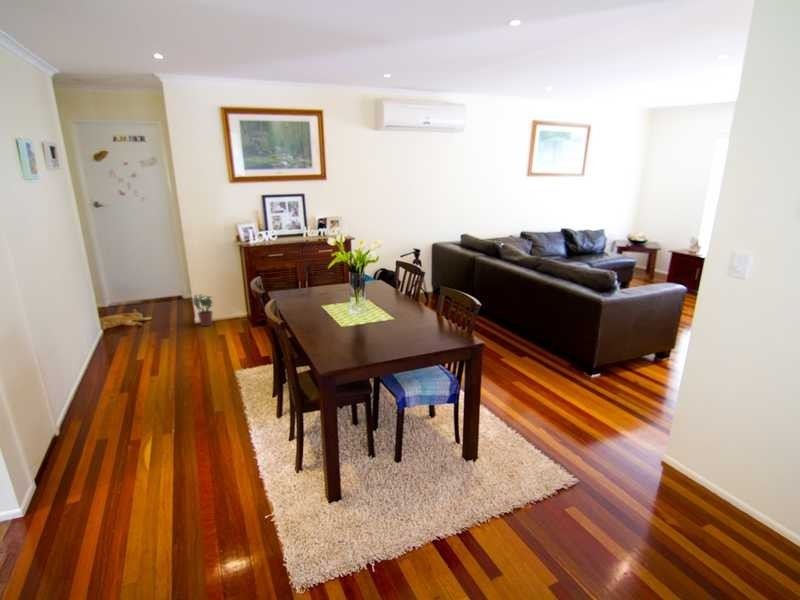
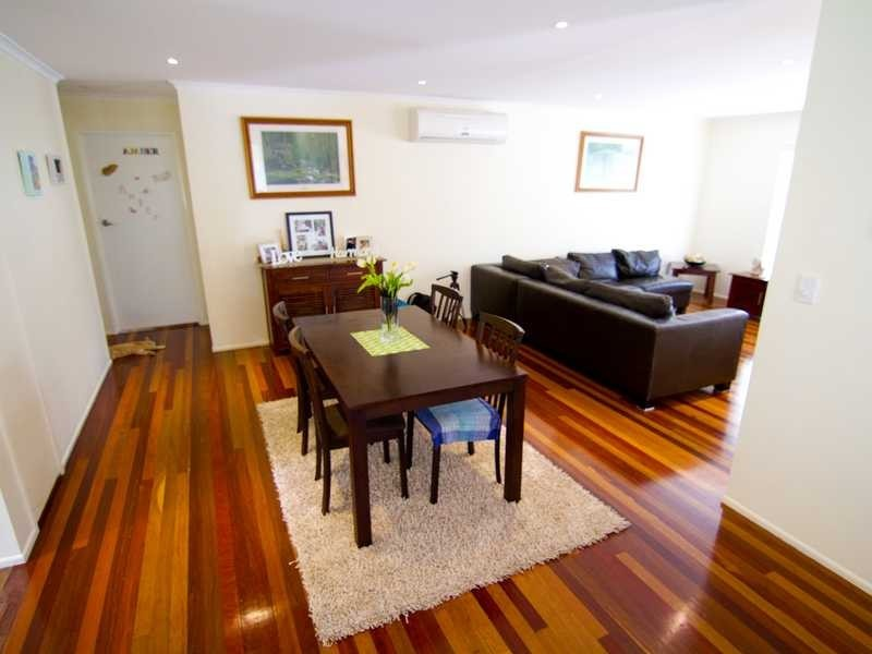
- potted plant [190,293,215,327]
